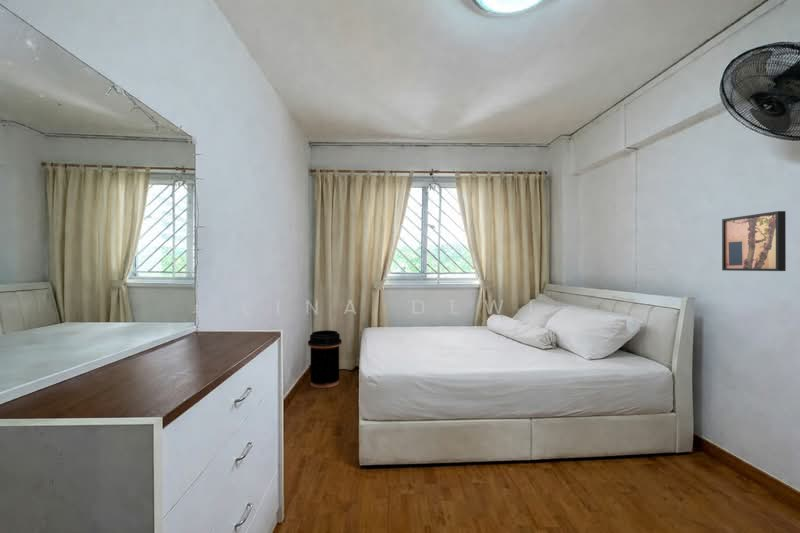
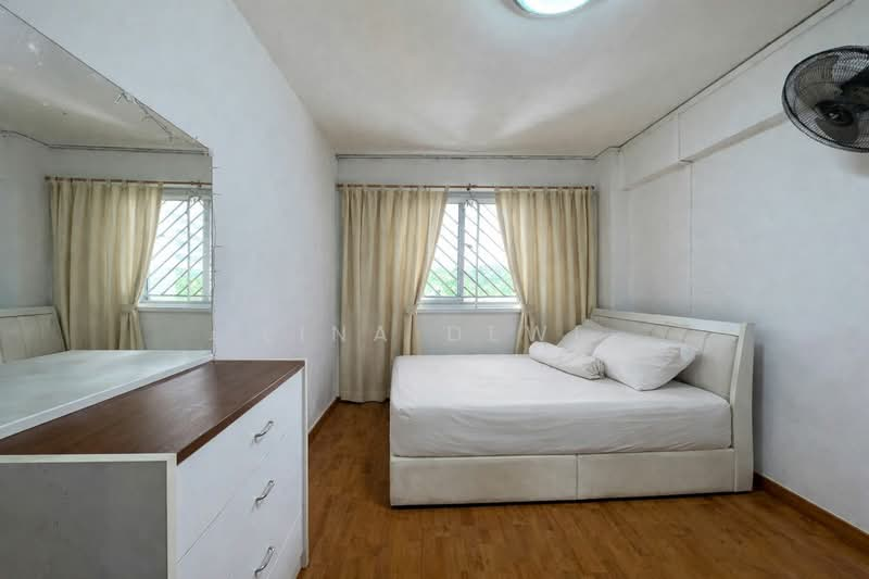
- wall art [721,210,787,272]
- trash can [307,329,343,389]
